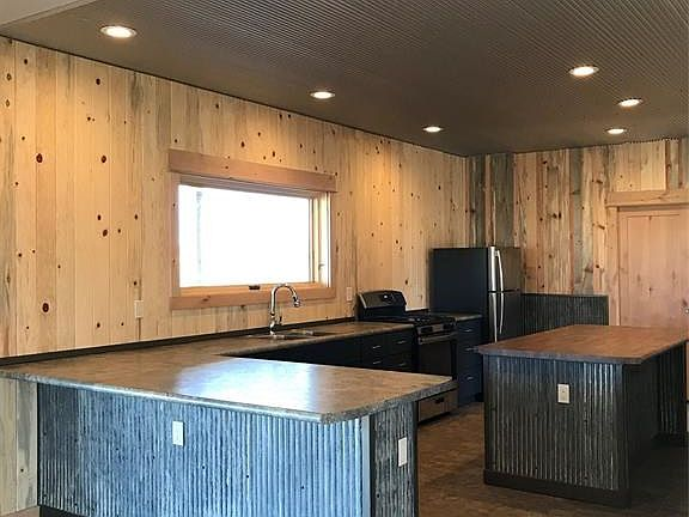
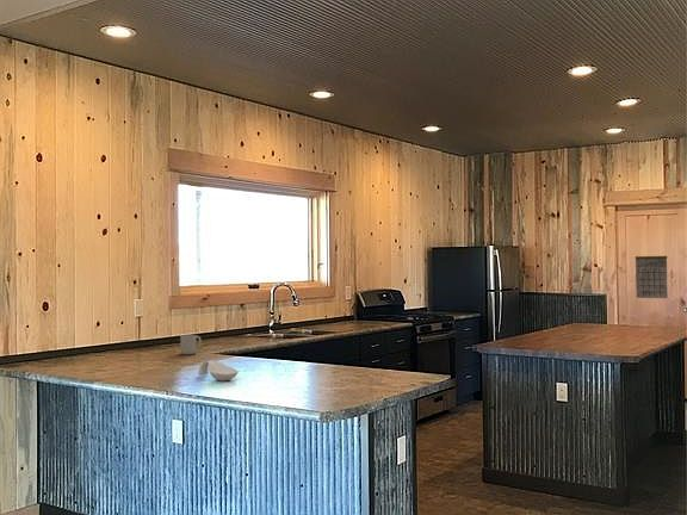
+ mug [179,334,203,355]
+ spoon rest [197,359,240,381]
+ calendar [635,255,669,299]
